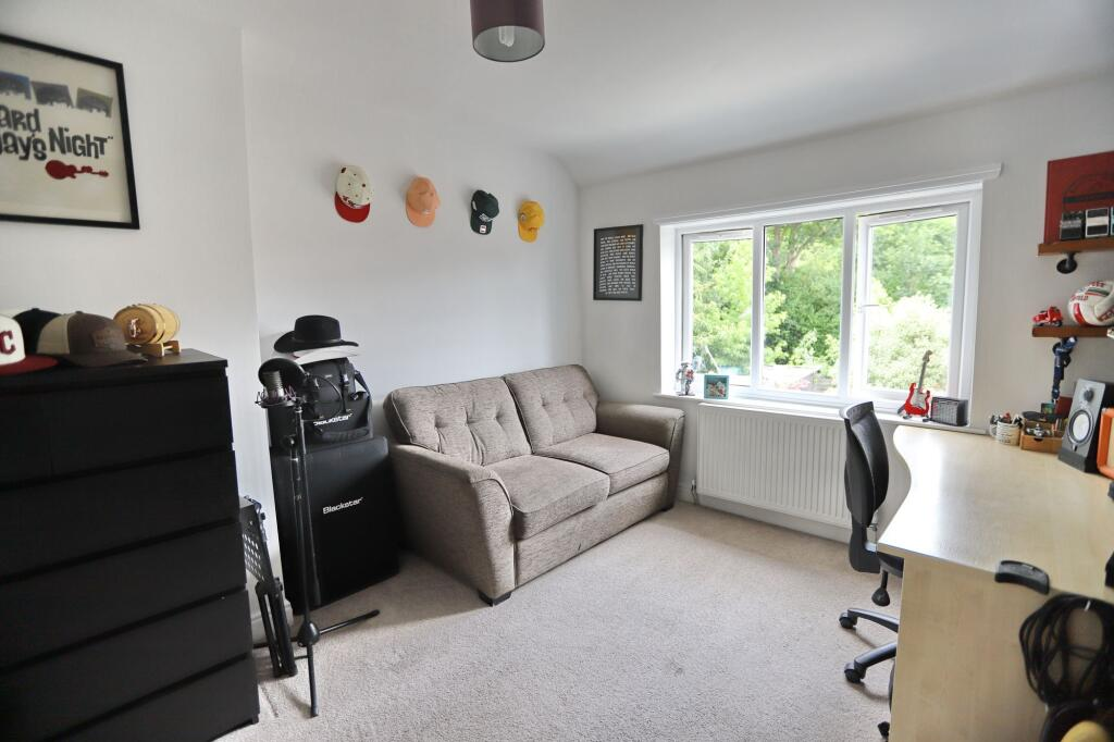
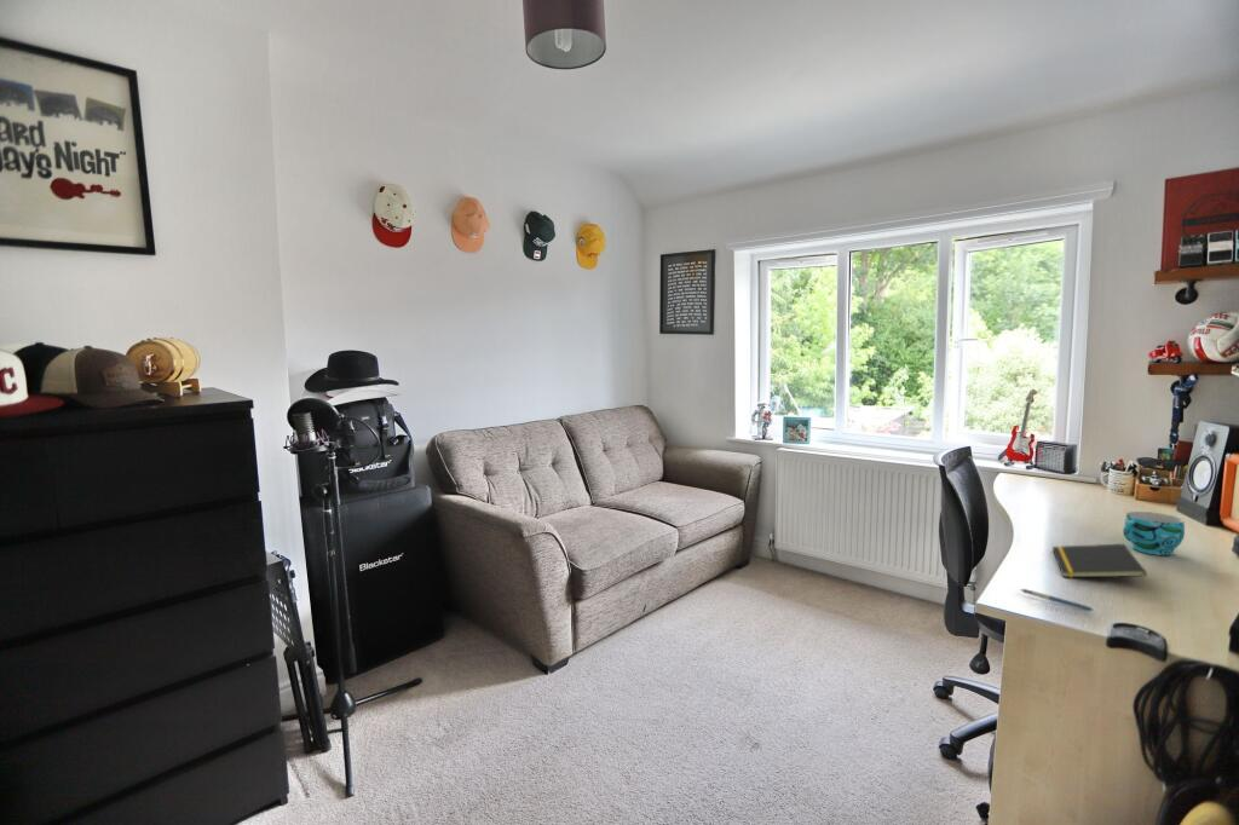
+ pen [1019,588,1096,612]
+ cup [1122,510,1186,556]
+ notepad [1050,543,1148,578]
